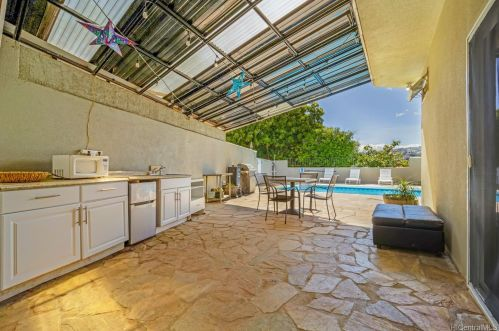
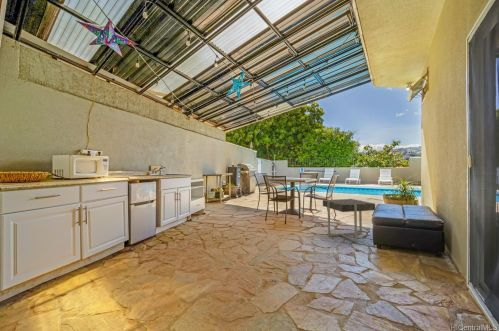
+ side table [322,198,376,244]
